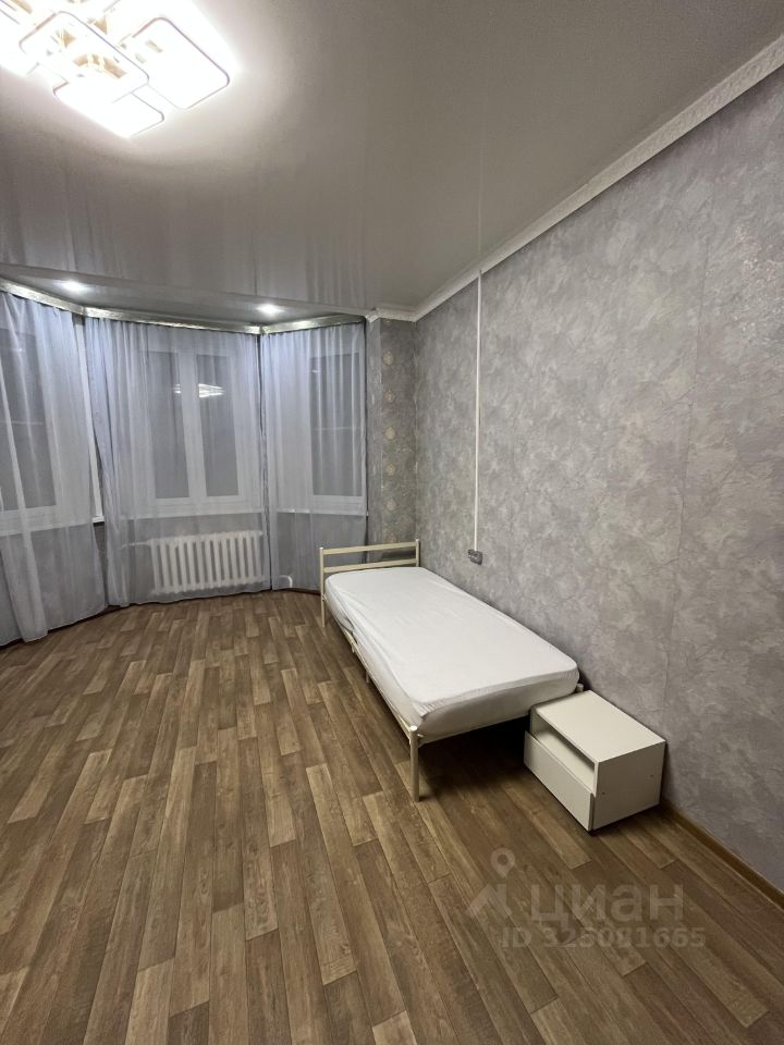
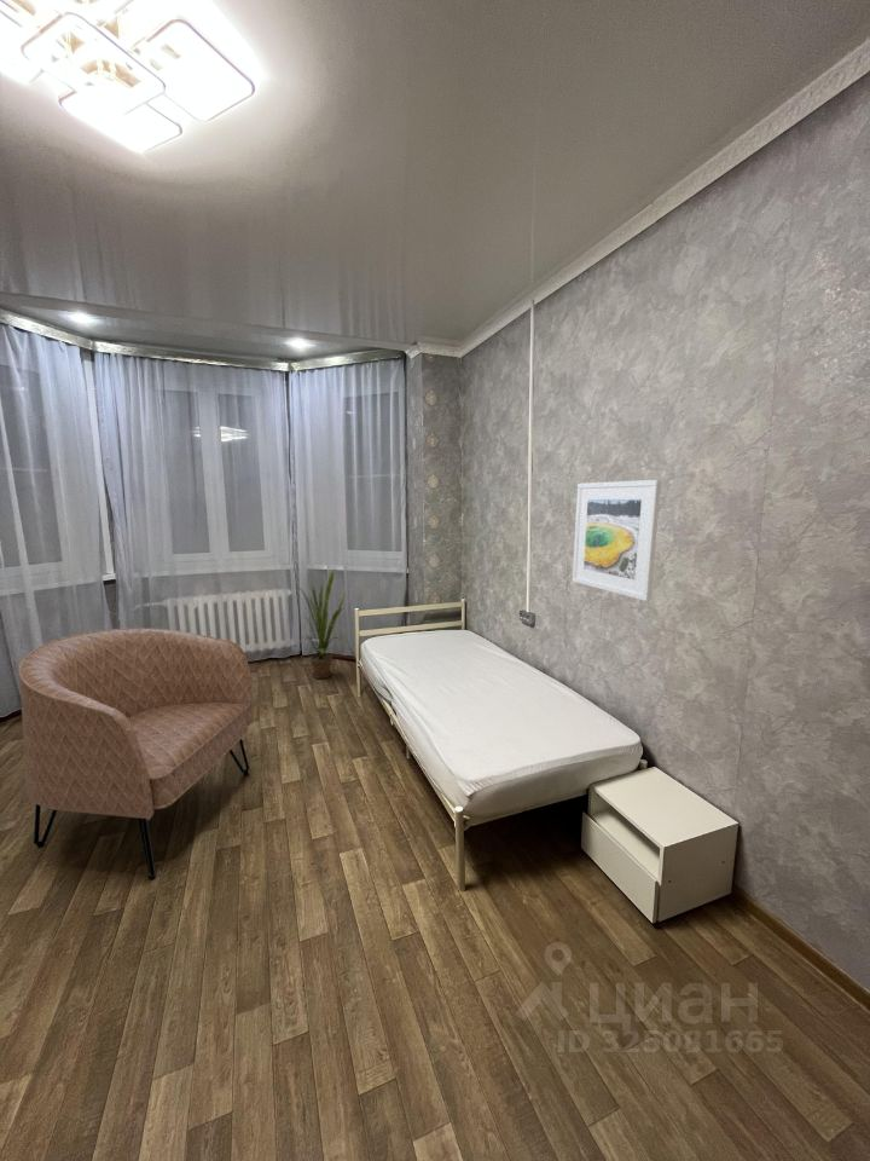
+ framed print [572,479,662,602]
+ house plant [295,568,350,680]
+ armchair [17,626,255,882]
